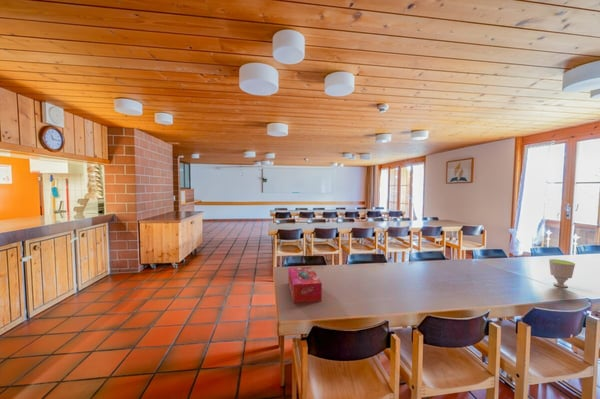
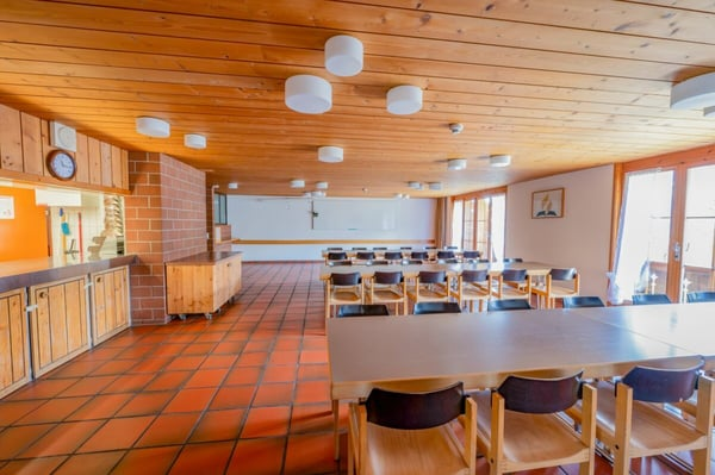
- cup [548,258,576,288]
- tissue box [287,266,323,304]
